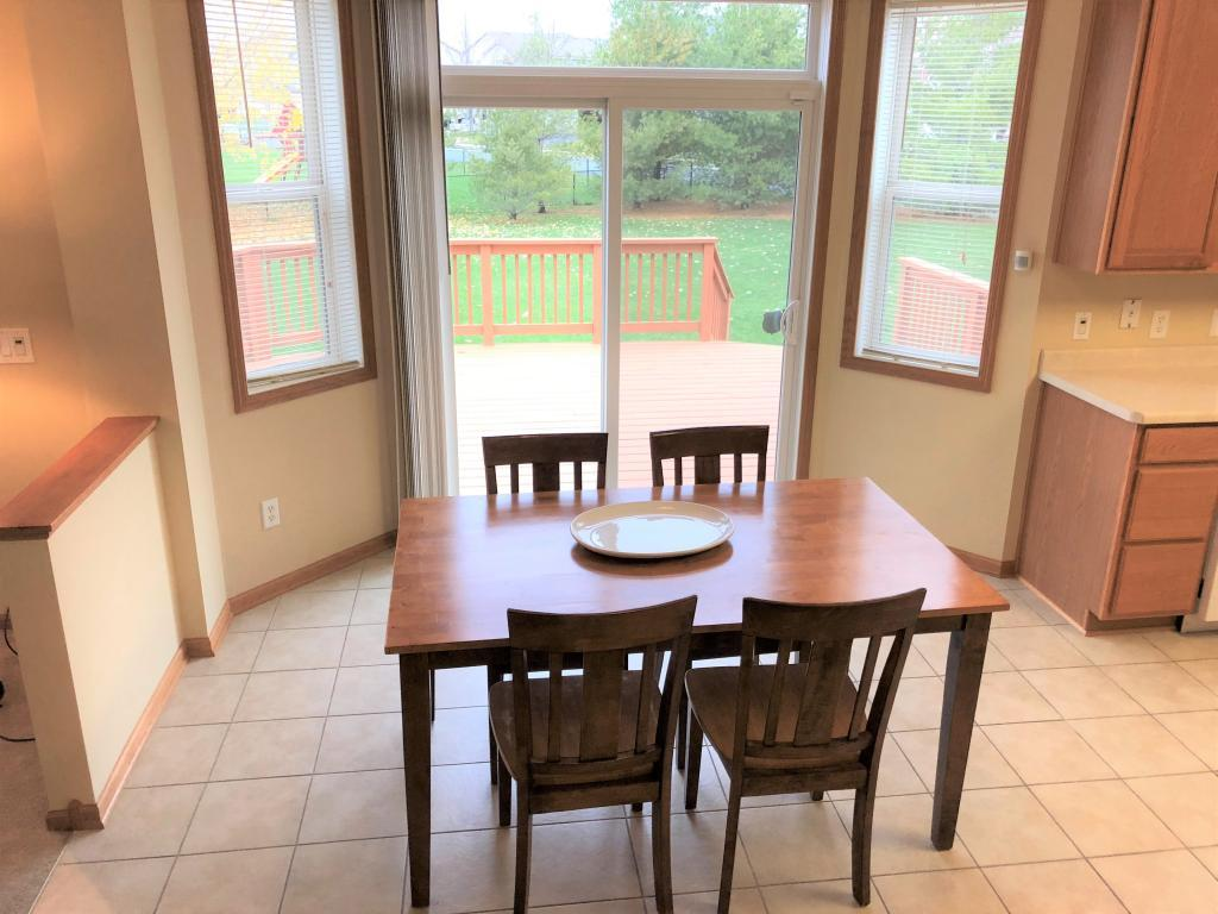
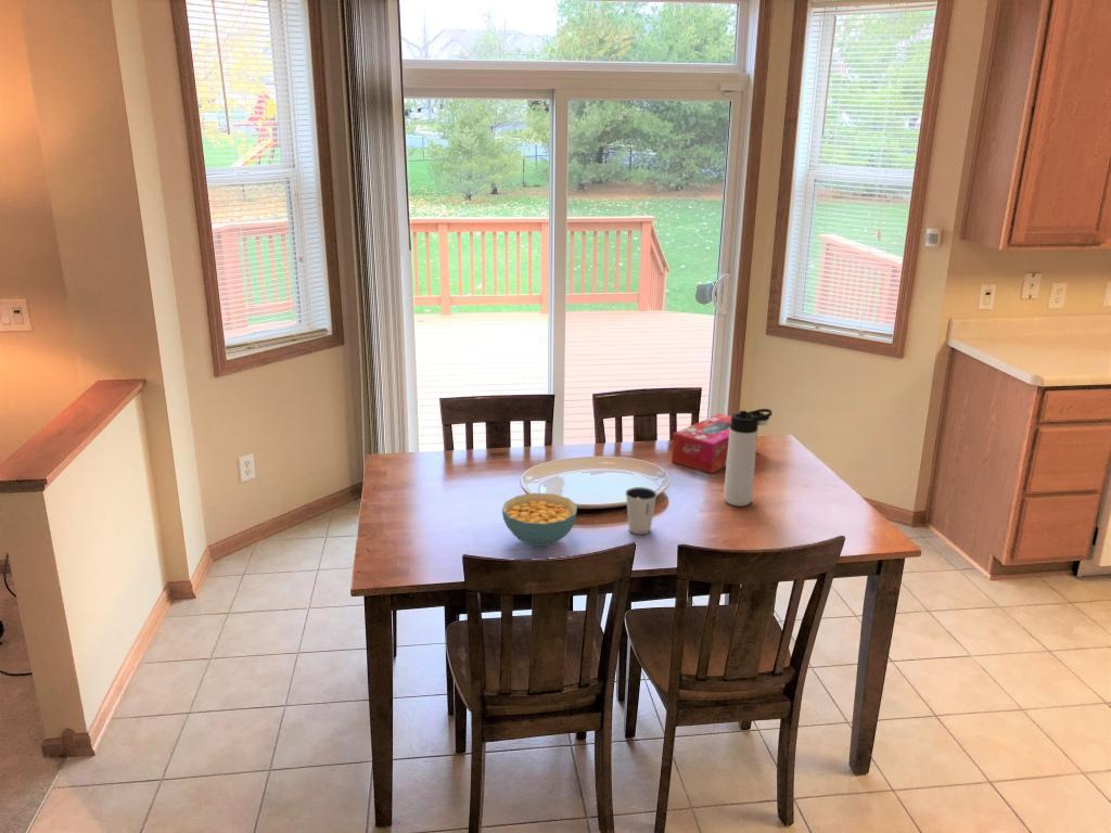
+ dixie cup [624,486,659,535]
+ tissue box [671,412,759,474]
+ thermos bottle [723,408,774,508]
+ cereal bowl [501,492,578,548]
